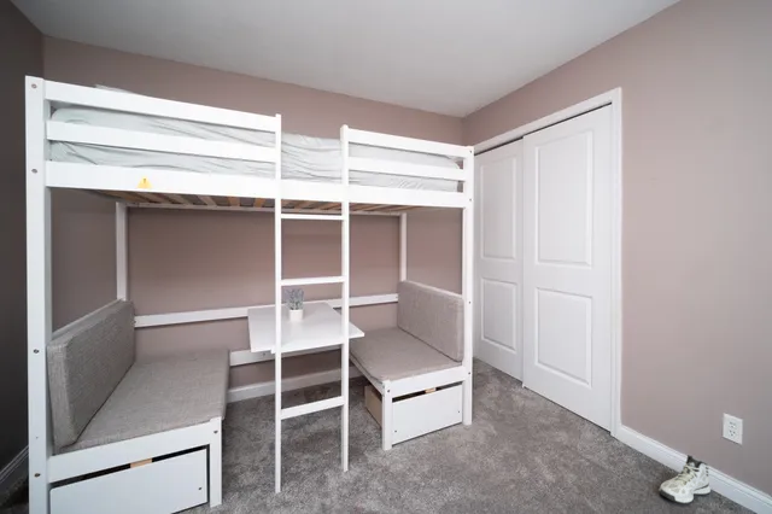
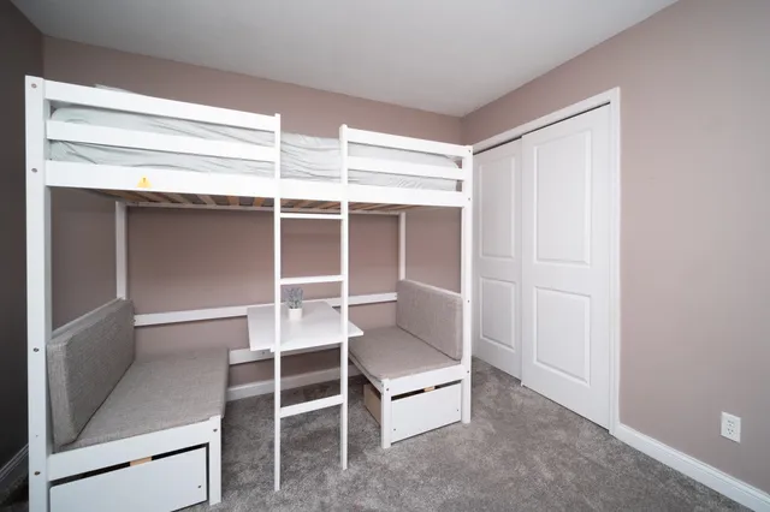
- sneaker [657,454,712,506]
